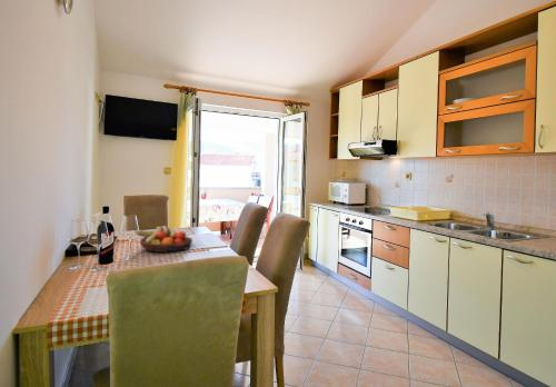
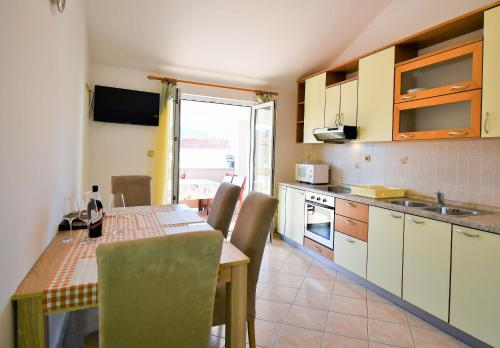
- fruit bowl [133,225,193,254]
